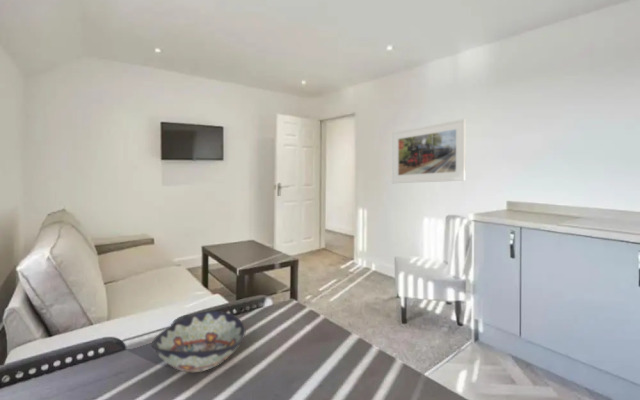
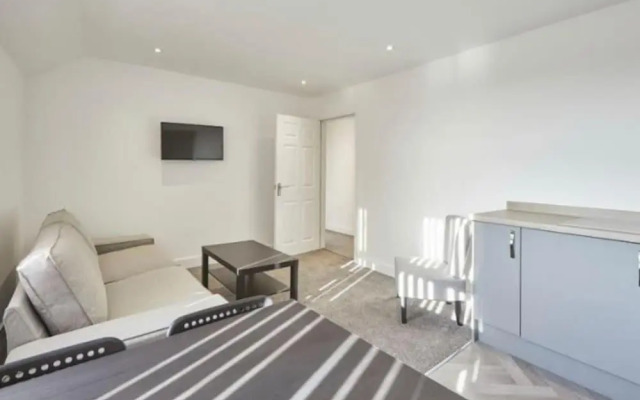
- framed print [391,118,467,184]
- decorative bowl [150,310,247,373]
